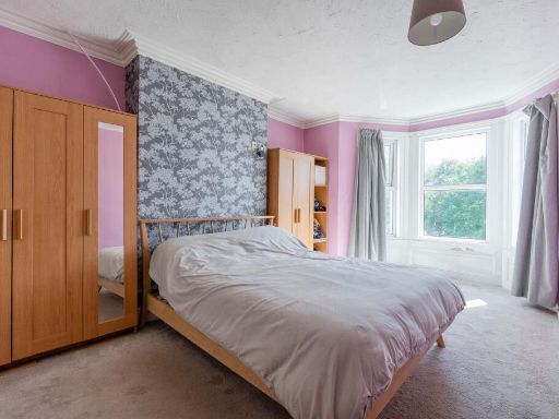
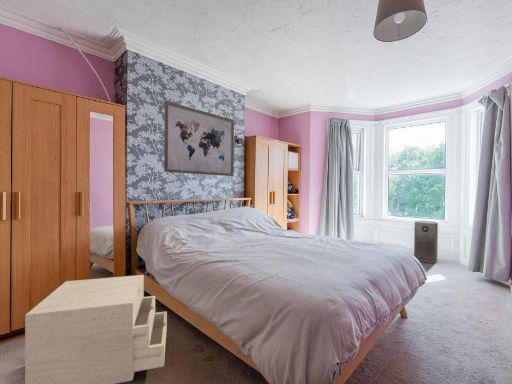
+ air purifier [413,220,439,264]
+ wall art [163,100,235,177]
+ nightstand [24,274,168,384]
